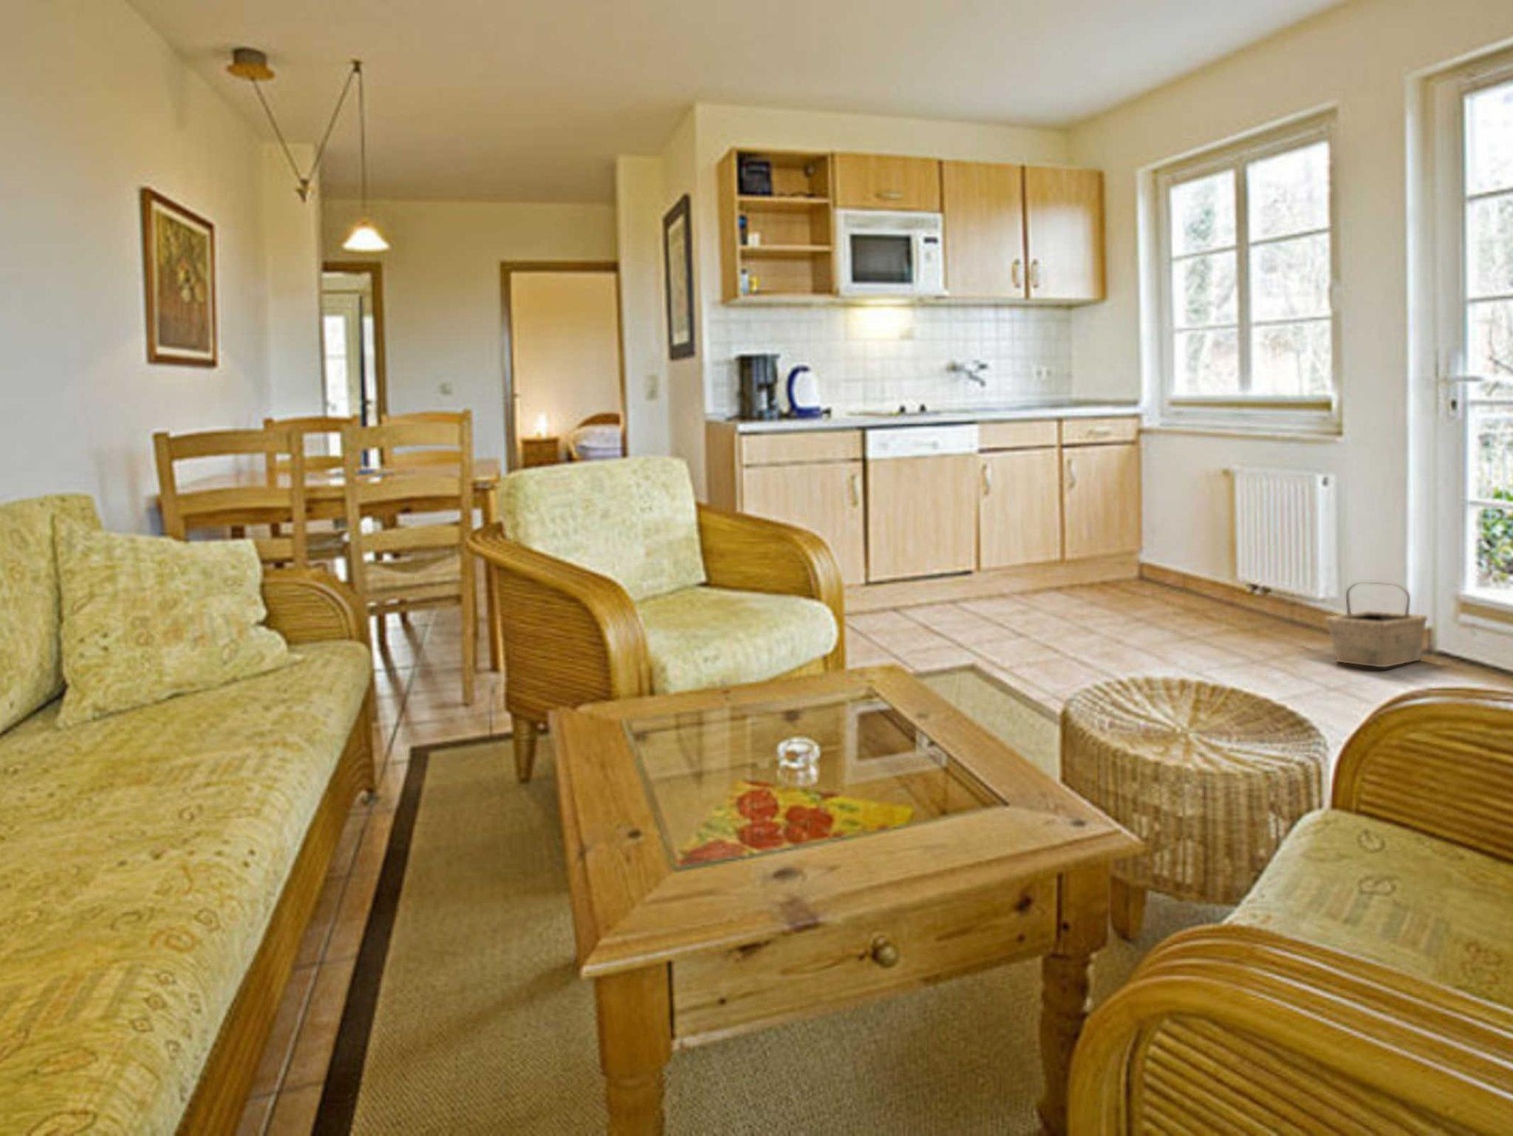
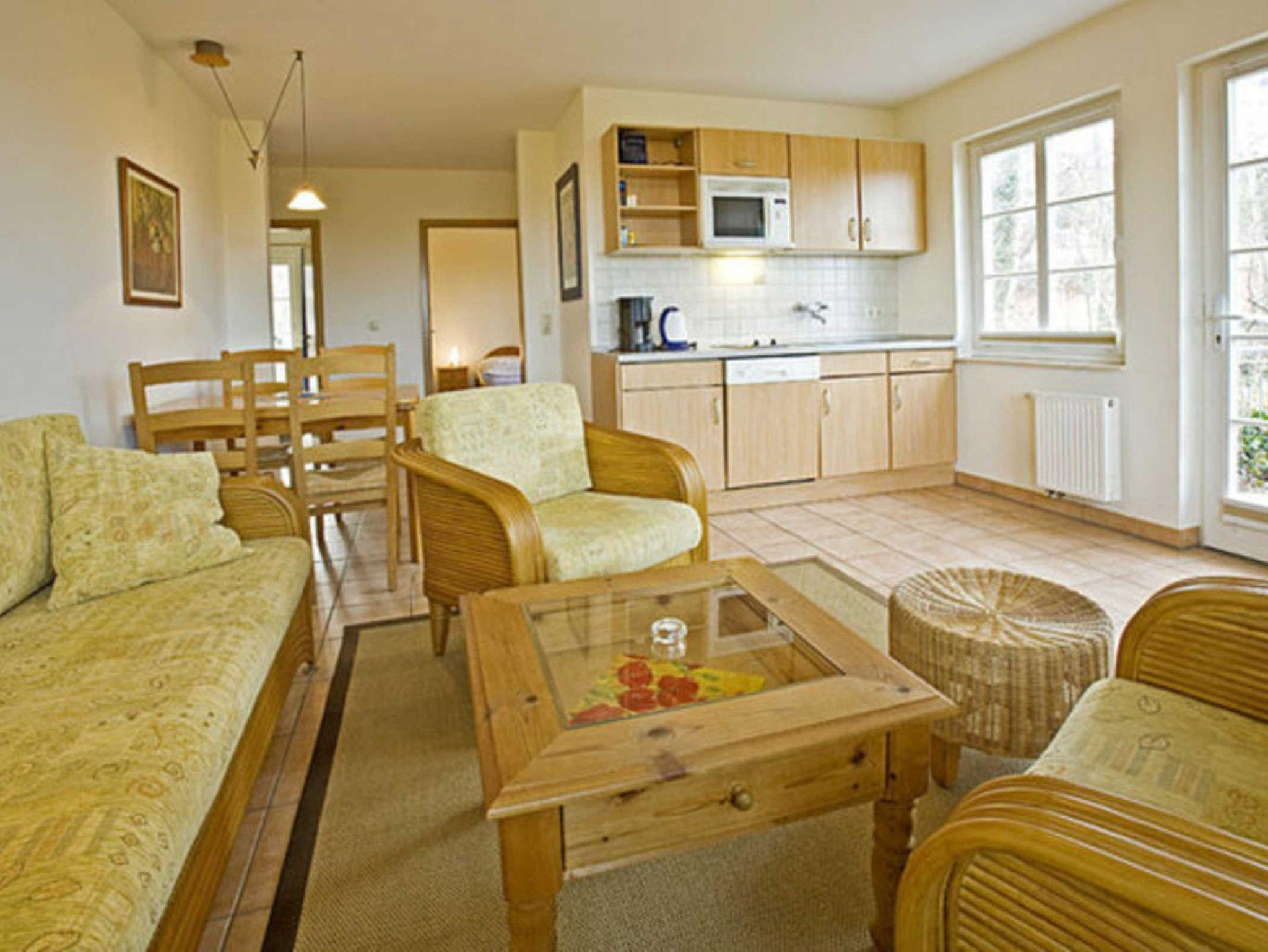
- basket [1326,581,1428,668]
